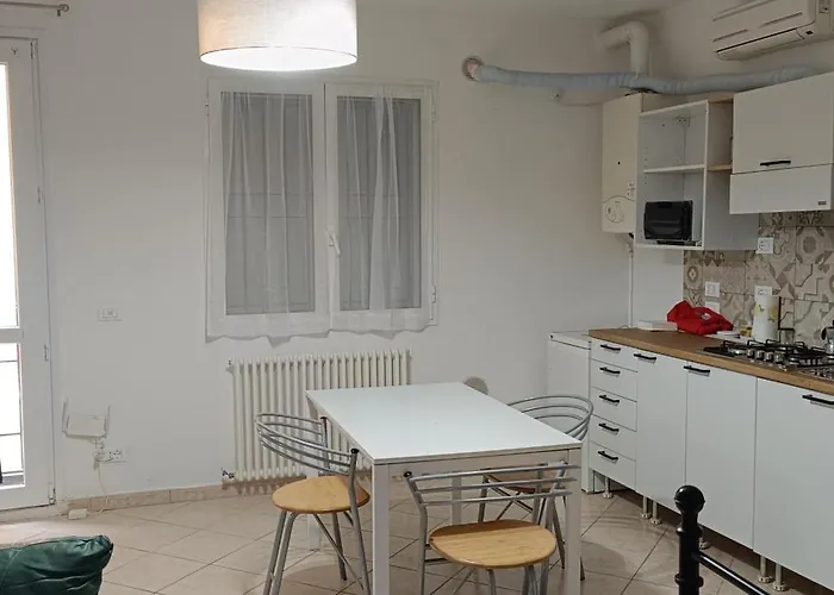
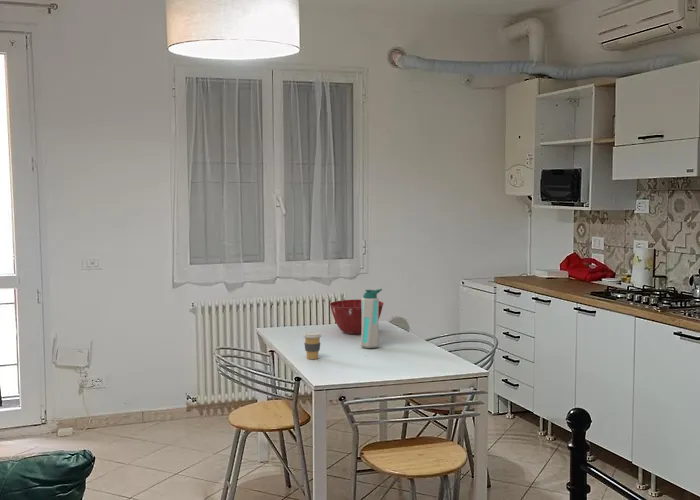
+ mixing bowl [329,299,385,335]
+ water bottle [360,288,383,349]
+ coffee cup [302,331,322,360]
